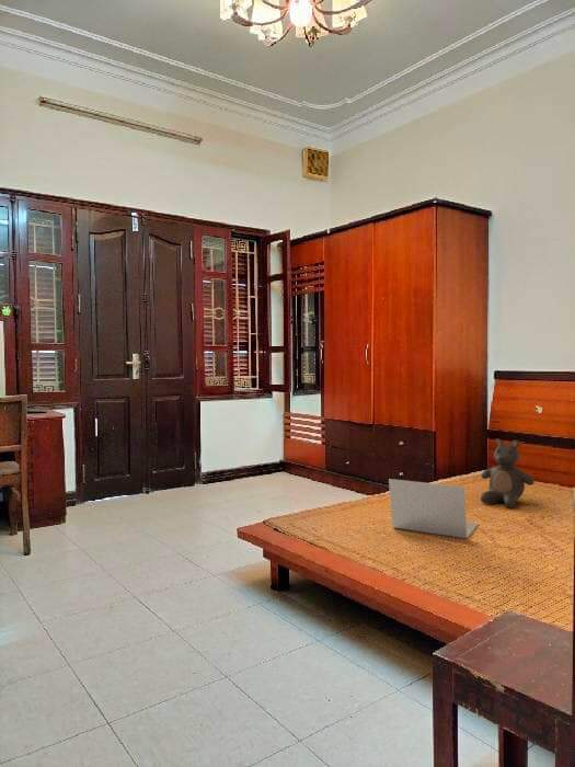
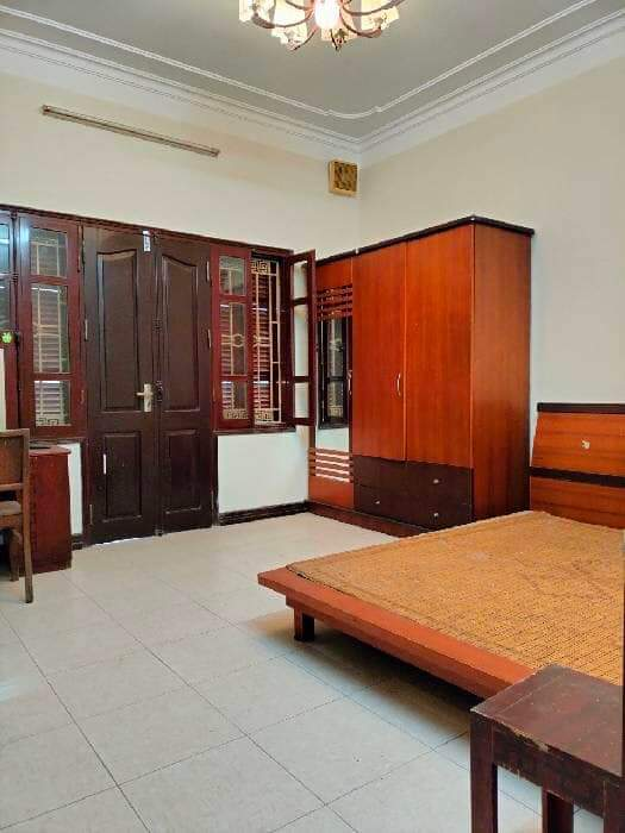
- teddy bear [480,437,534,508]
- laptop [388,478,479,539]
